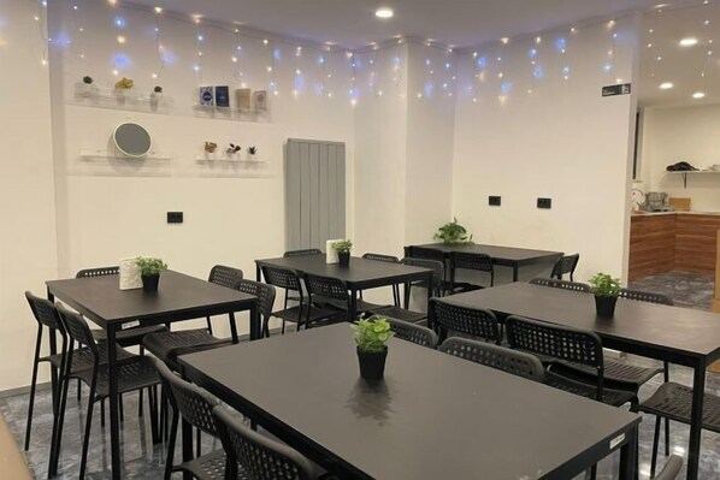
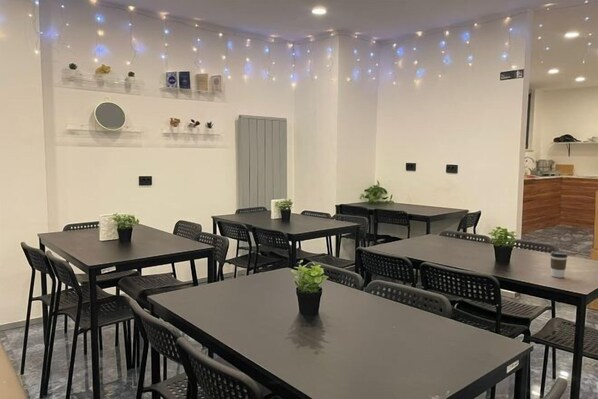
+ coffee cup [549,250,569,279]
